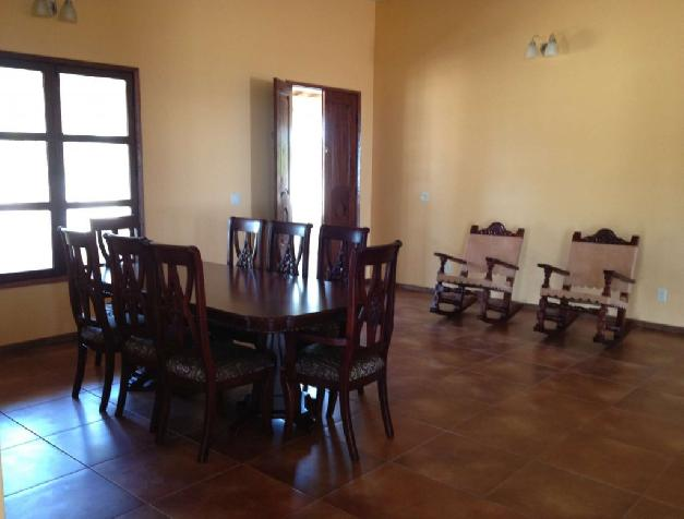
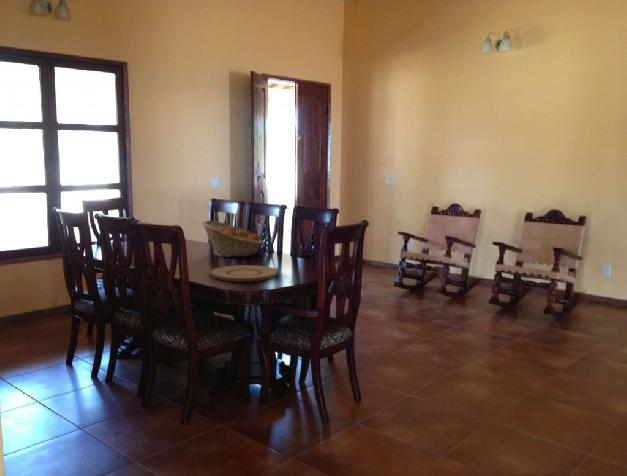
+ plate [208,264,280,282]
+ fruit basket [201,219,264,258]
